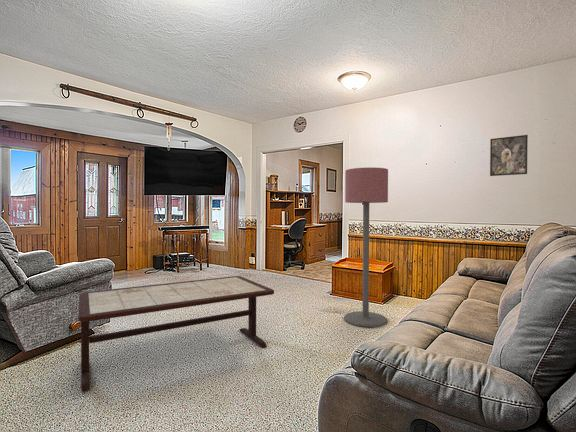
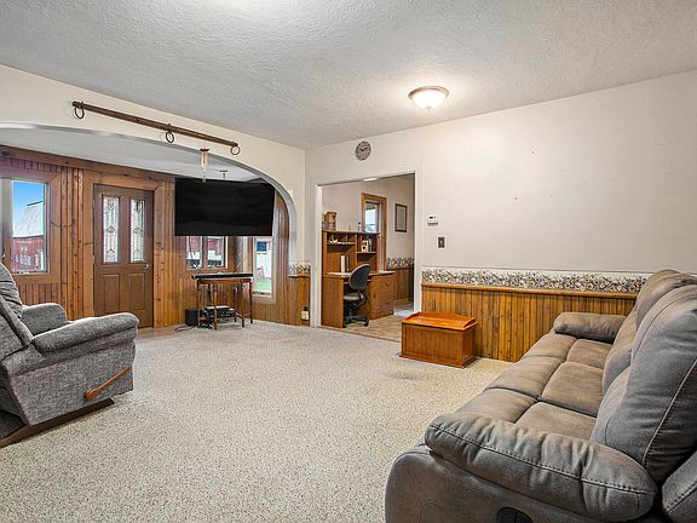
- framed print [489,134,529,177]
- floor lamp [343,167,389,328]
- coffee table [78,275,275,392]
